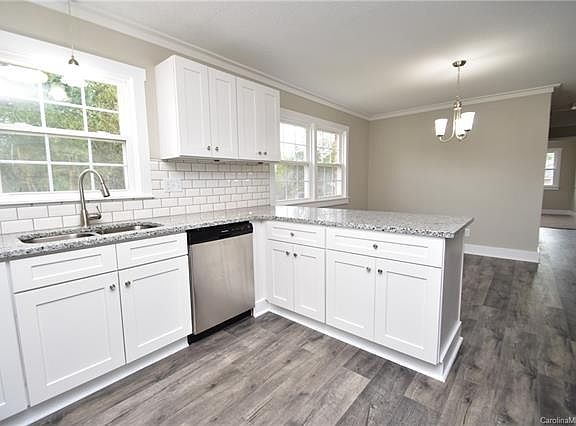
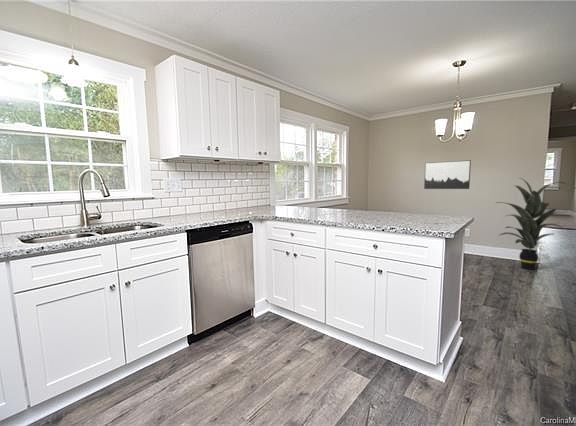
+ wall art [423,159,472,190]
+ indoor plant [496,177,566,271]
